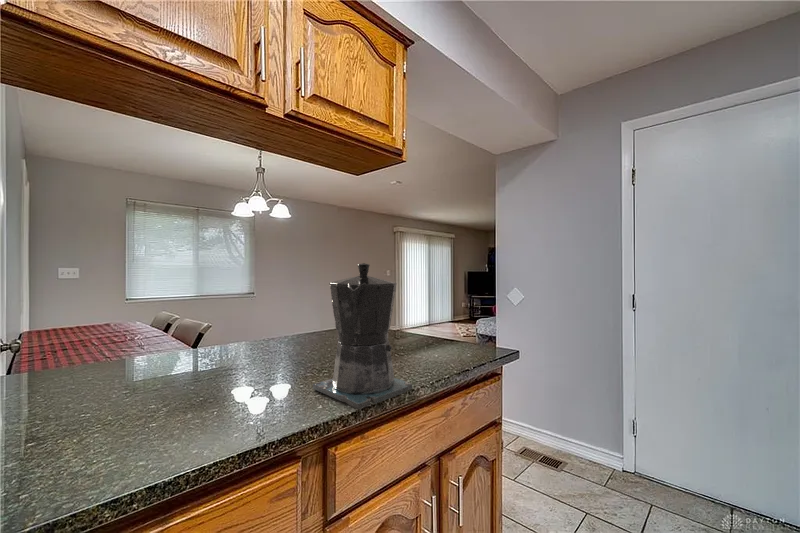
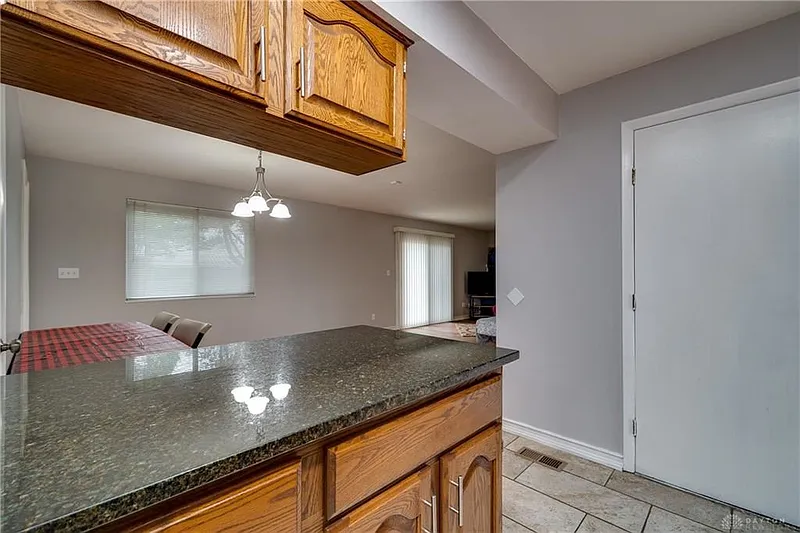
- coffee maker [312,262,413,410]
